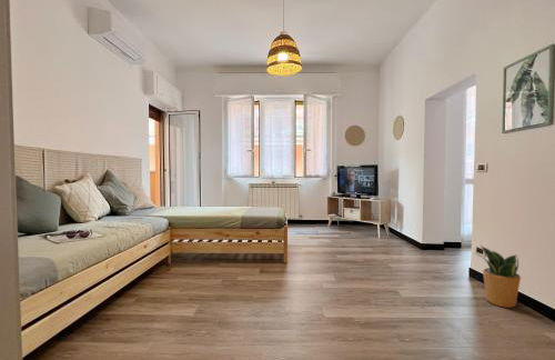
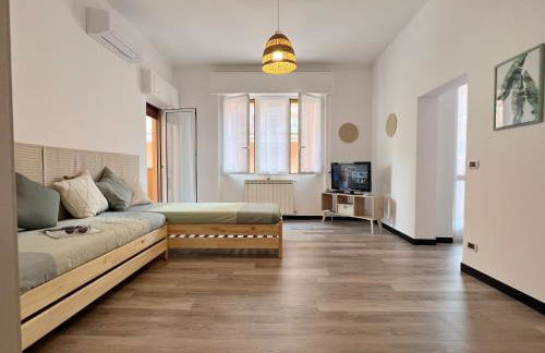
- potted plant [474,244,522,309]
